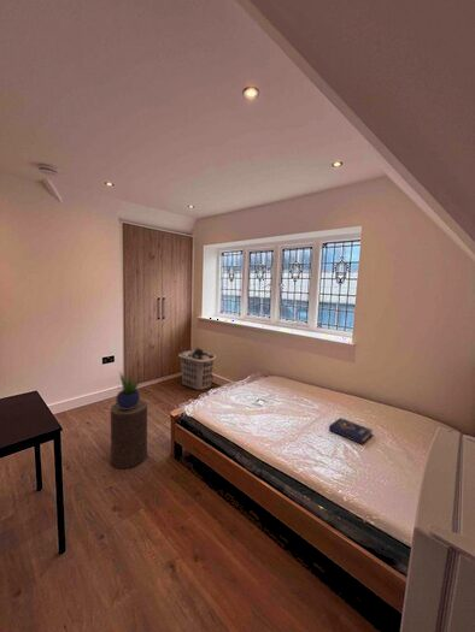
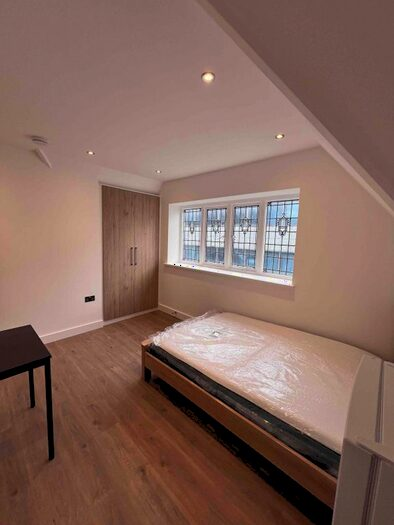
- potted plant [115,371,145,409]
- book [328,417,374,445]
- stool [110,398,148,469]
- clothes hamper [177,347,217,391]
